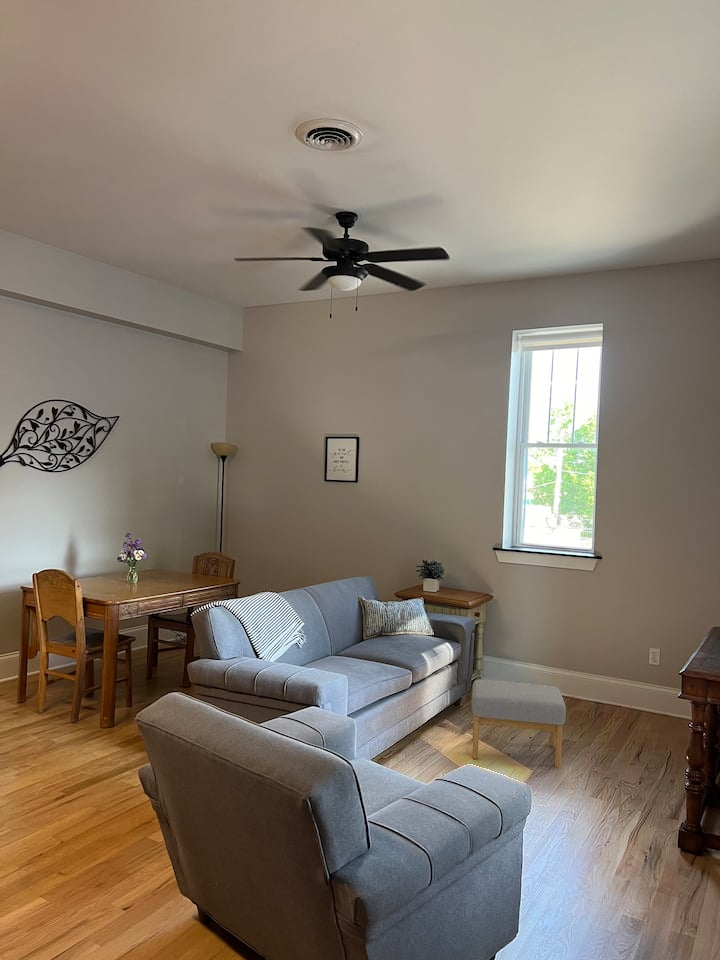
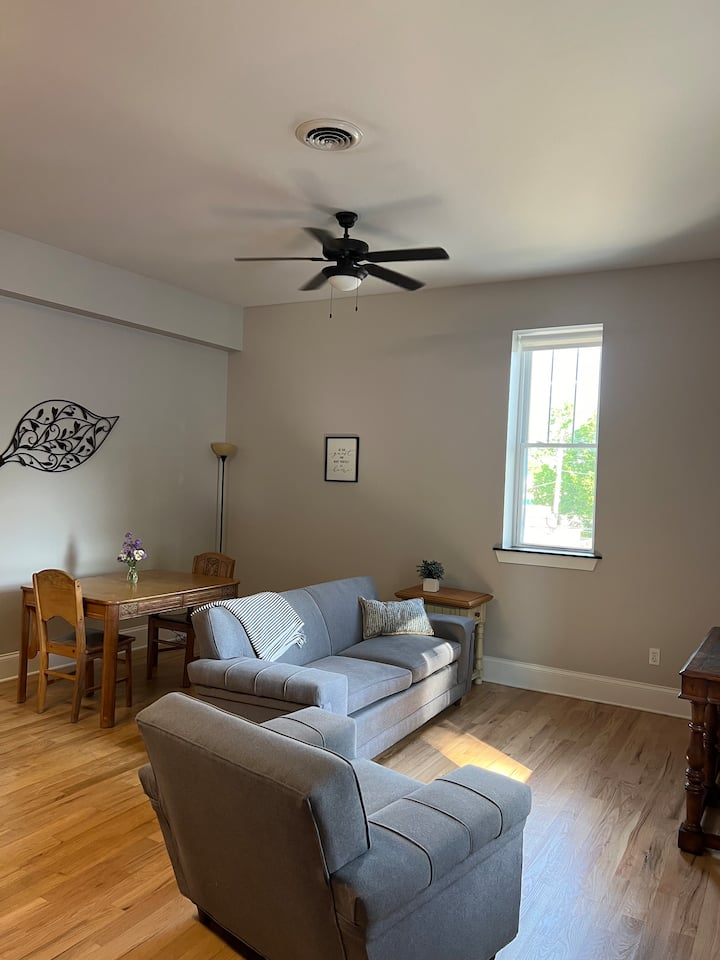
- footstool [471,679,567,769]
